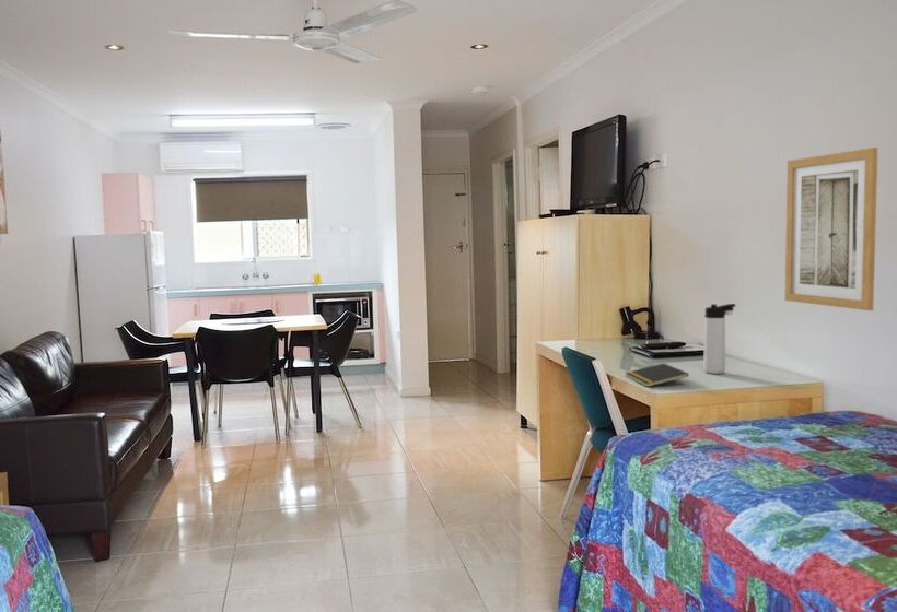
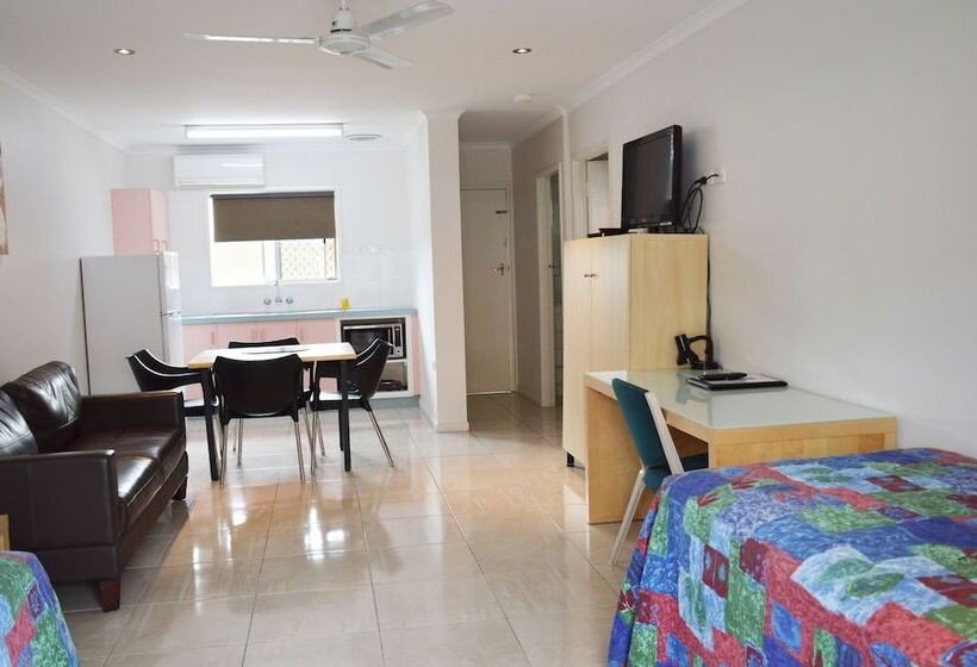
- wall art [784,146,878,311]
- notepad [624,362,690,388]
- thermos bottle [702,303,736,375]
